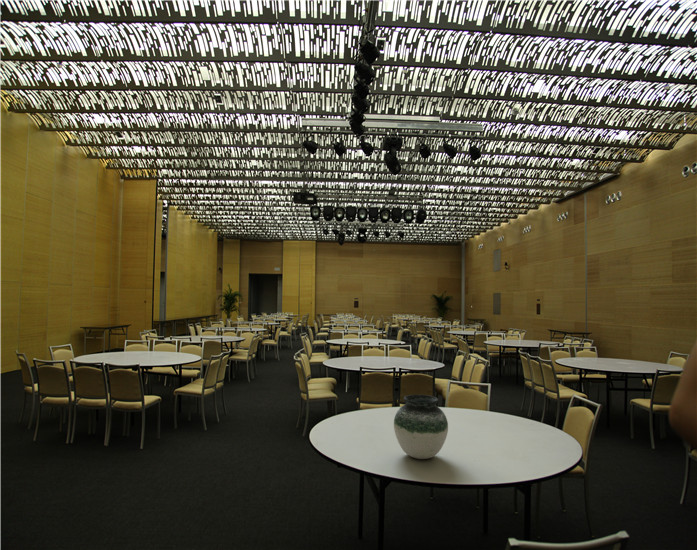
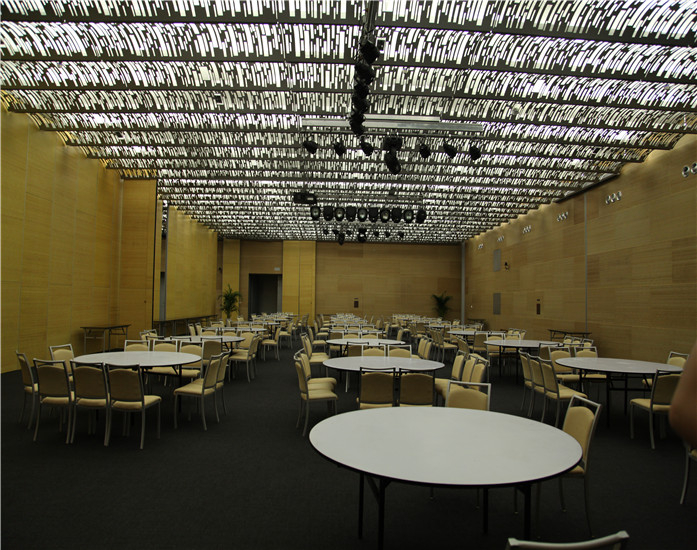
- vase [393,394,449,460]
